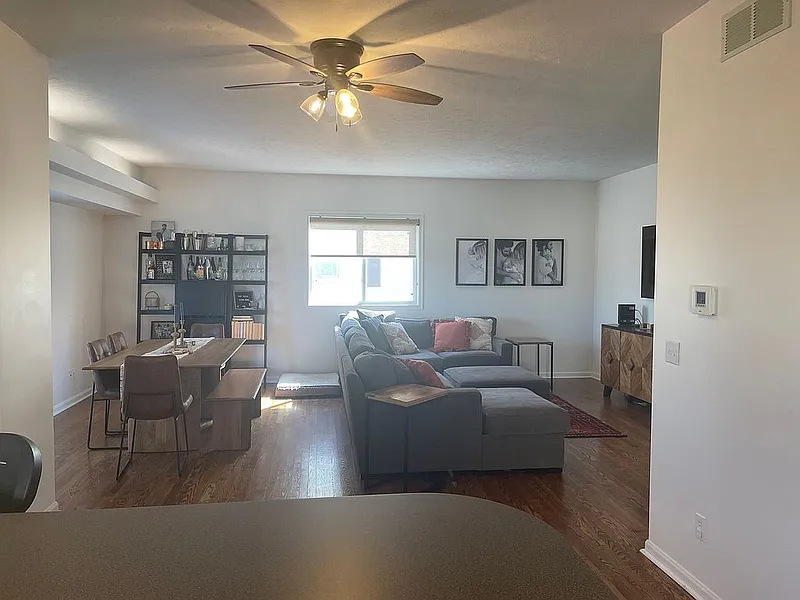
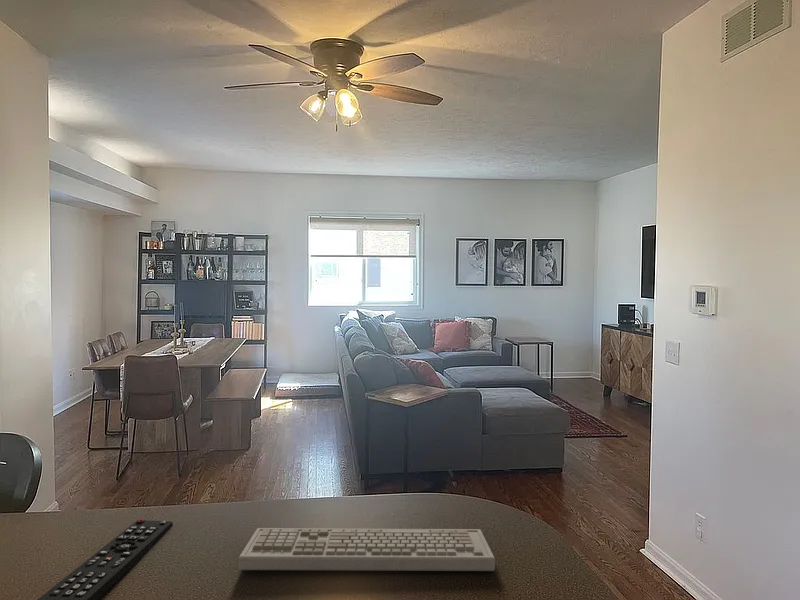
+ remote control [37,519,174,600]
+ keyboard [238,527,496,572]
